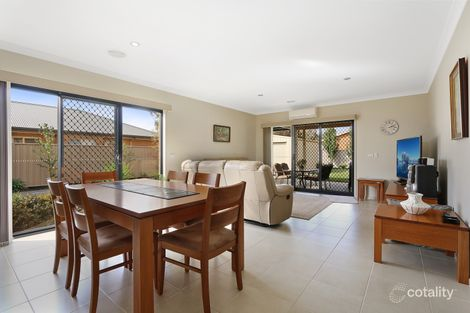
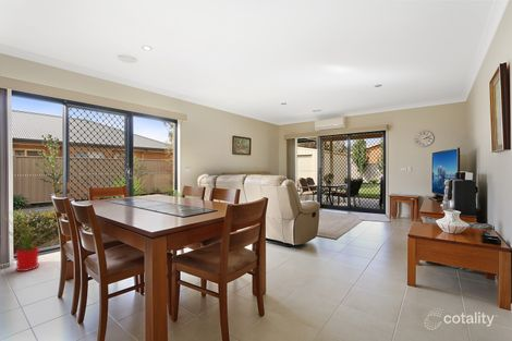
+ house plant [0,206,58,272]
